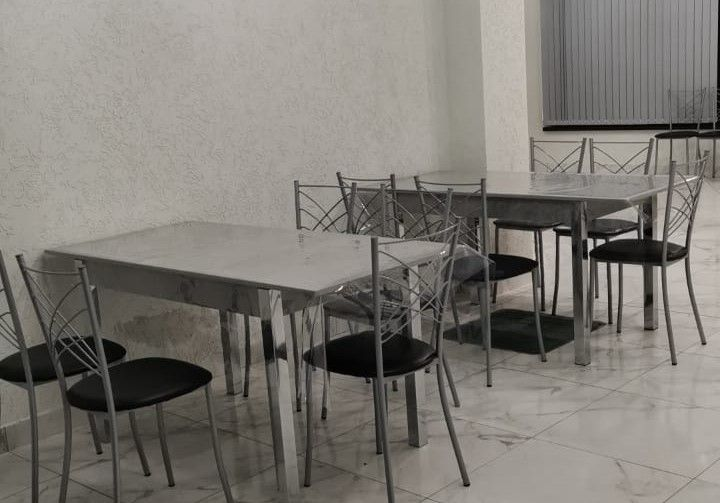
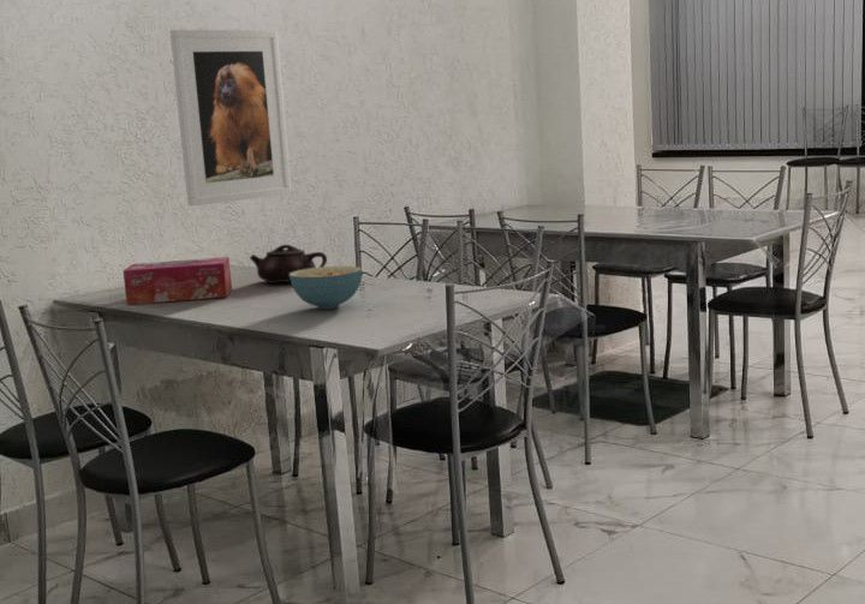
+ tissue box [121,256,233,306]
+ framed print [169,29,293,208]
+ cereal bowl [290,265,363,310]
+ teapot [249,244,328,285]
